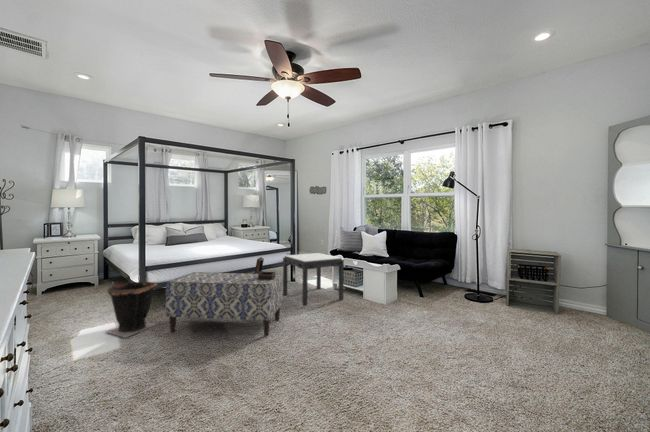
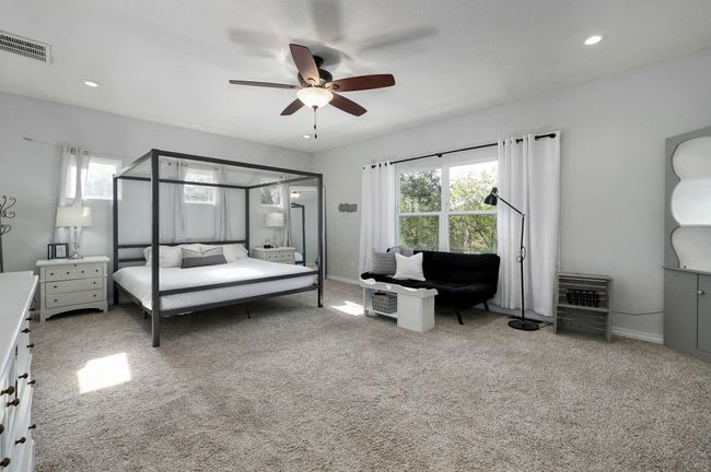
- side table [282,252,345,307]
- bench [165,271,283,337]
- waste bin [104,281,158,339]
- decorative box [254,256,276,280]
